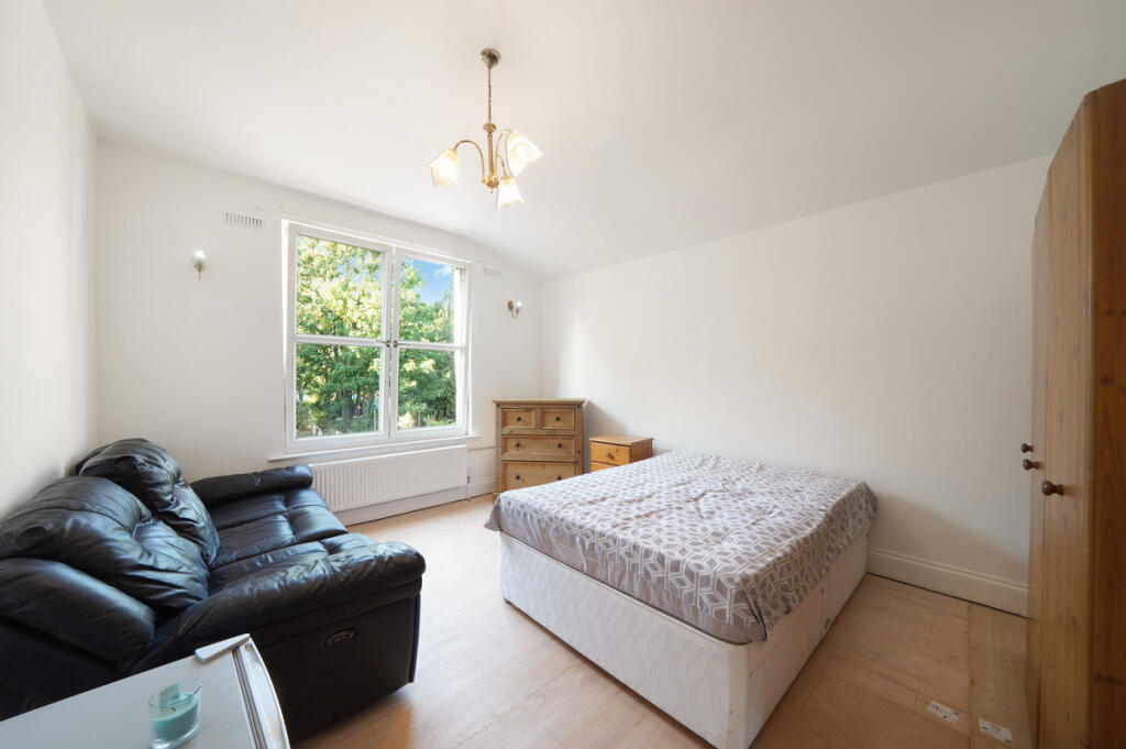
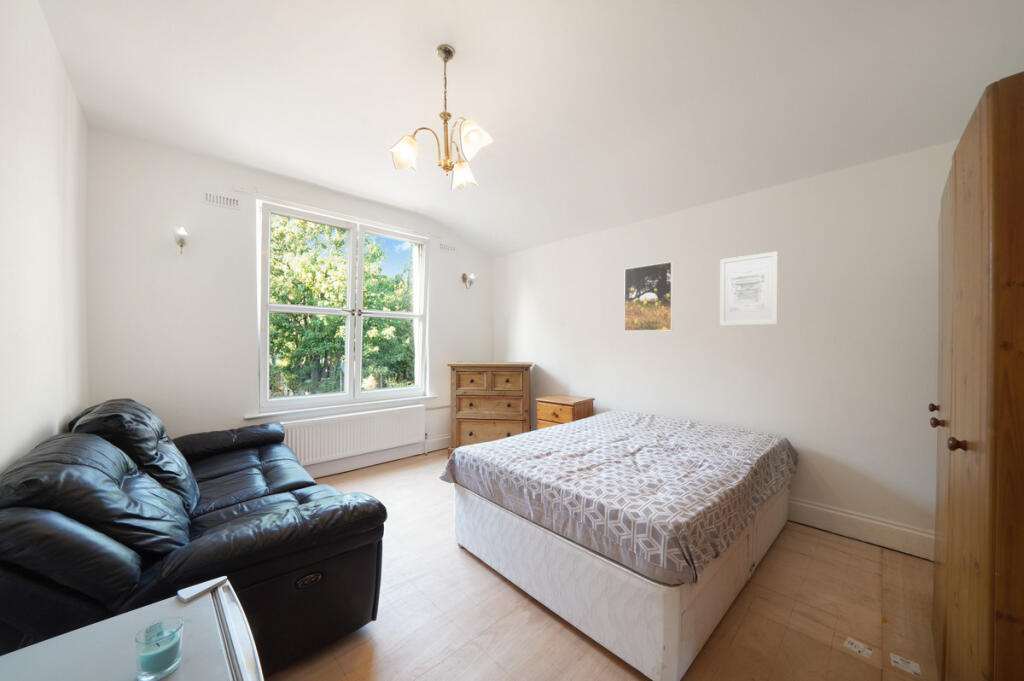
+ wall art [719,250,779,326]
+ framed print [623,261,674,332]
